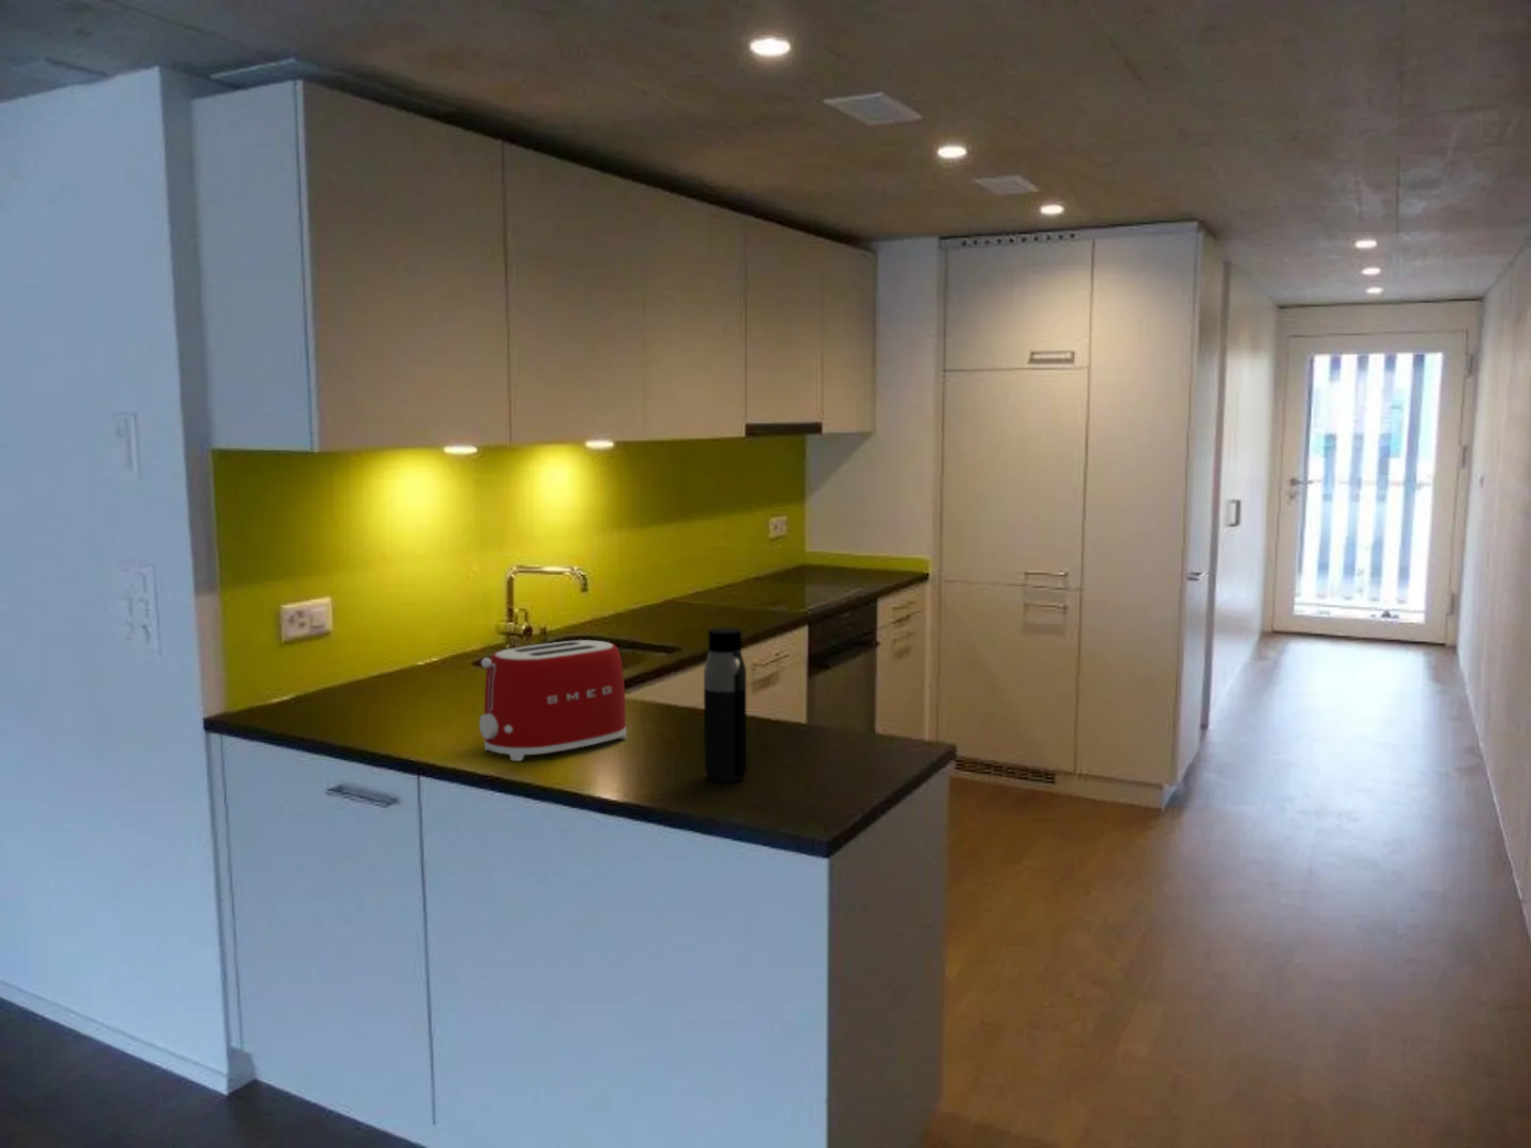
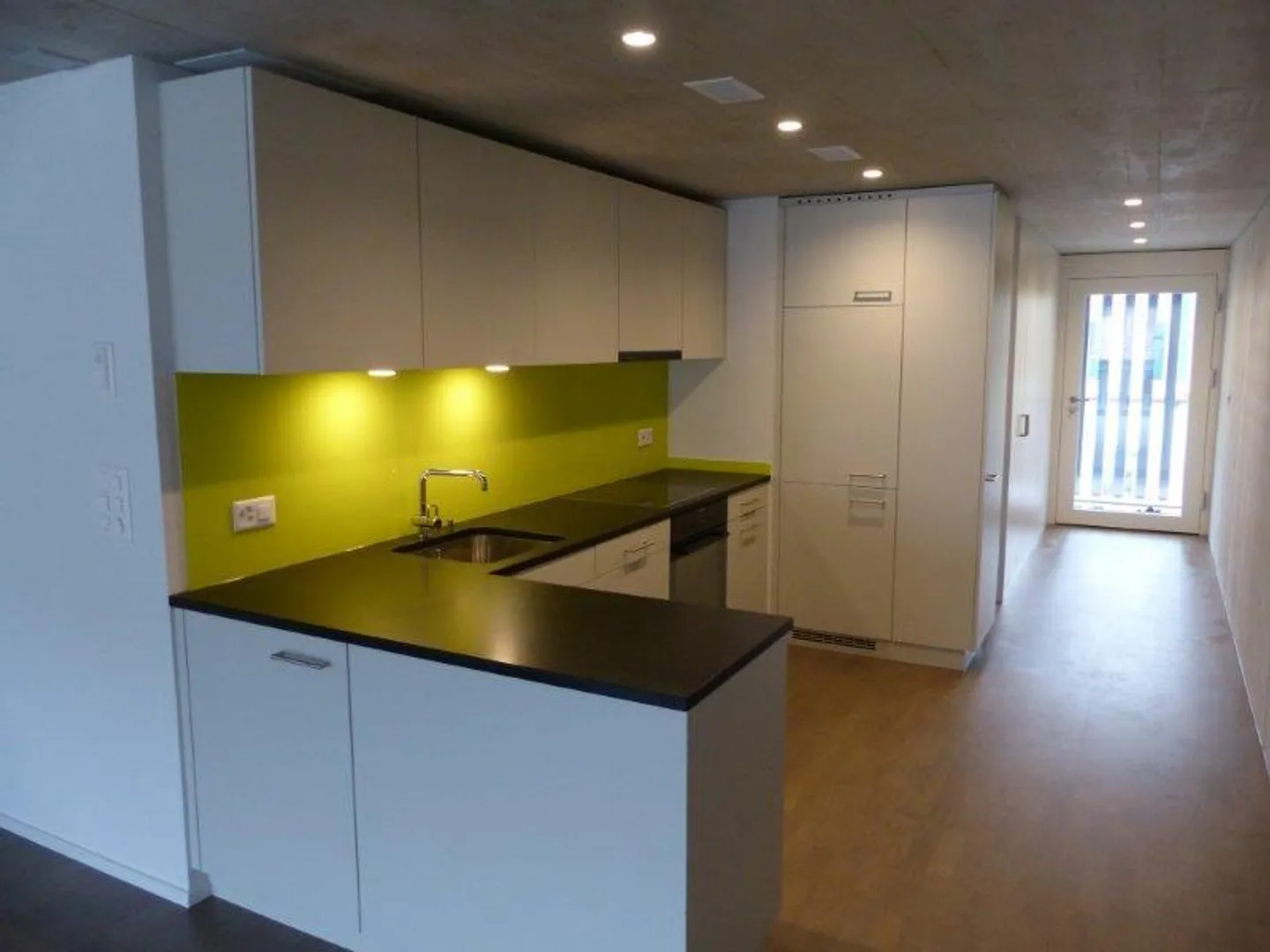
- water bottle [703,627,747,784]
- toaster [479,639,627,762]
